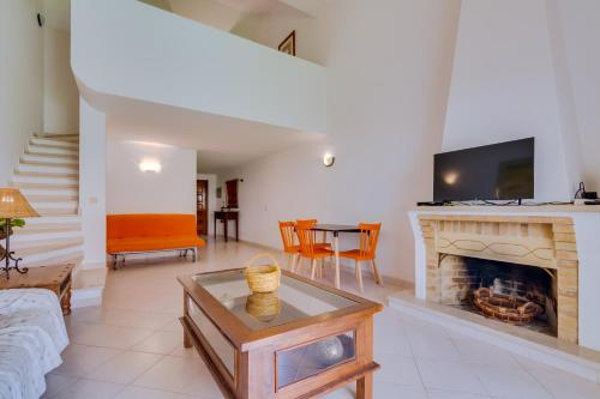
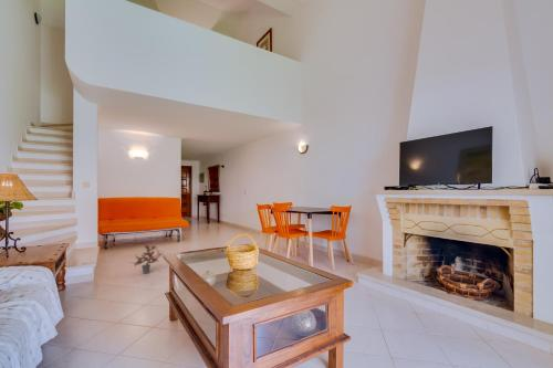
+ potted plant [131,240,164,275]
